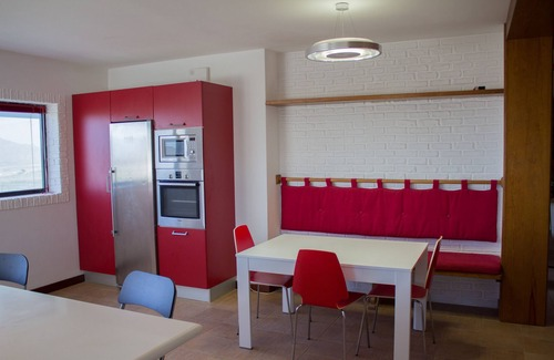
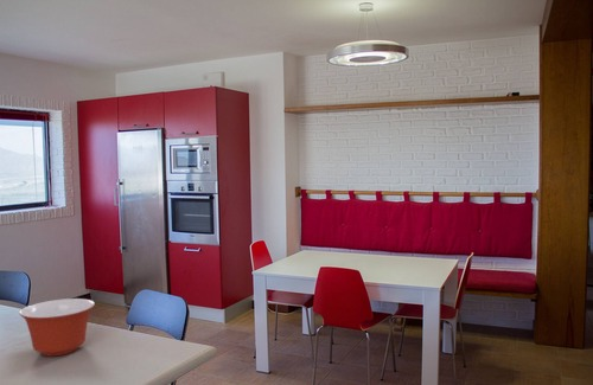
+ mixing bowl [18,297,96,357]
